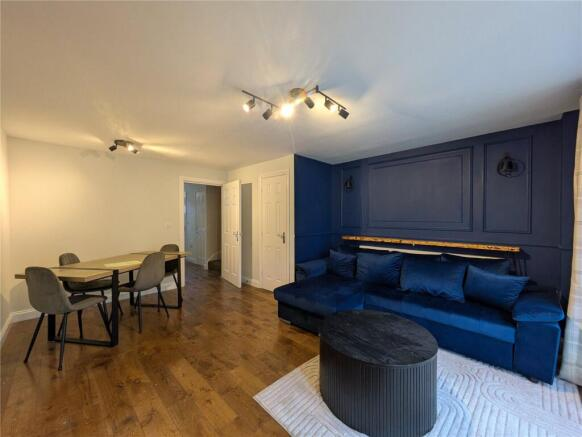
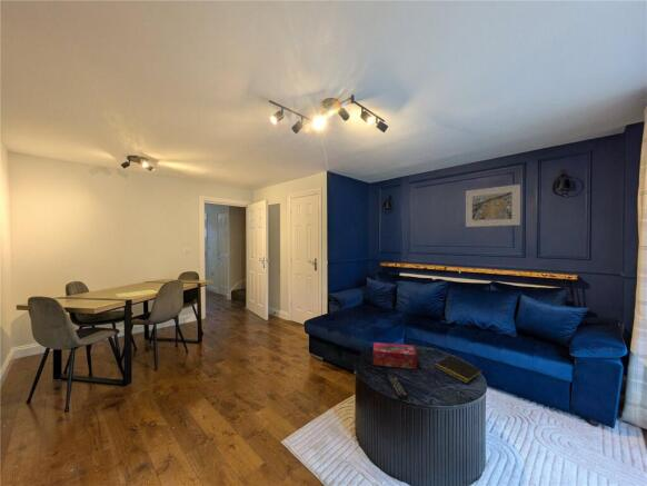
+ remote control [386,374,409,400]
+ tissue box [372,341,418,370]
+ notepad [434,355,484,385]
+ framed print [465,184,521,228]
